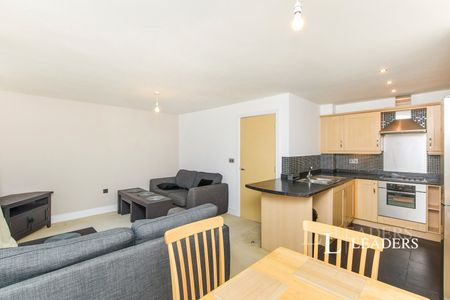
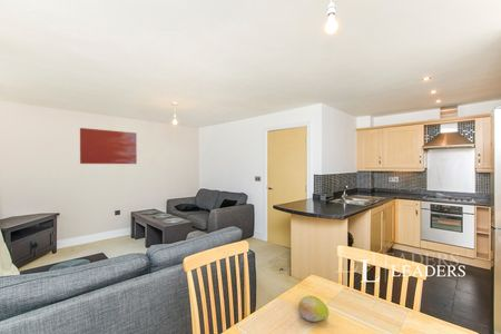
+ wall art [79,127,138,165]
+ fruit [297,295,330,323]
